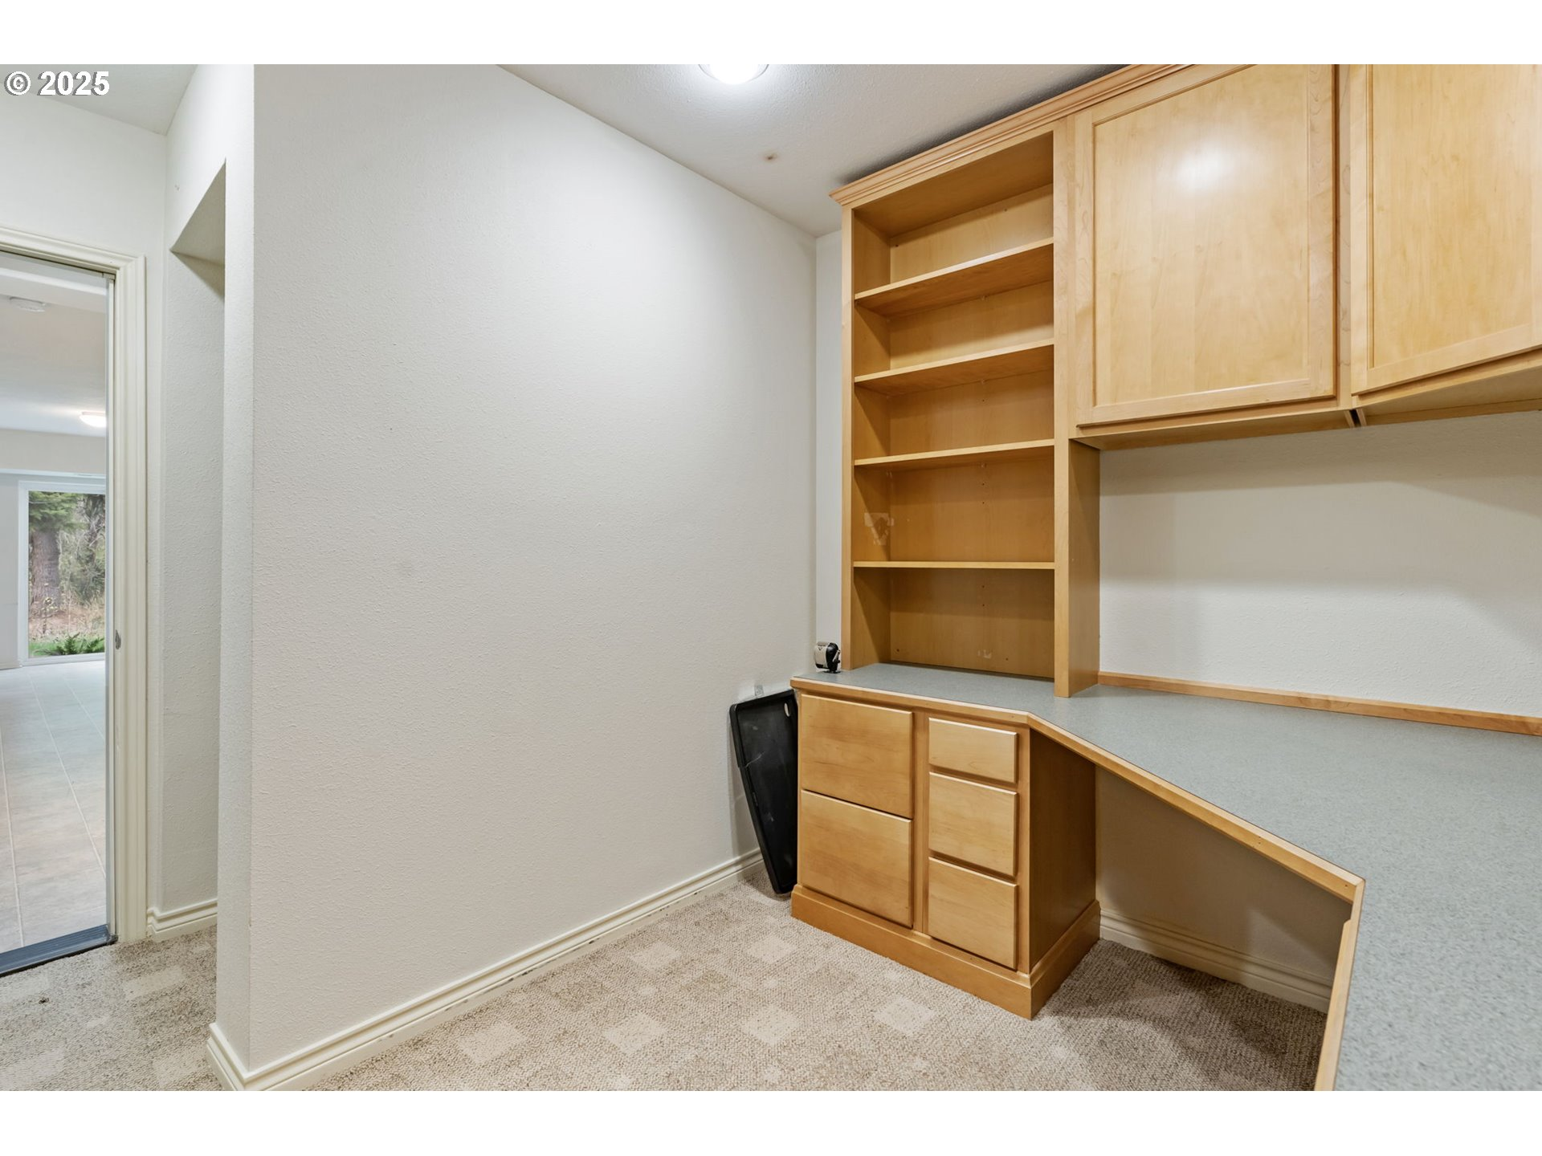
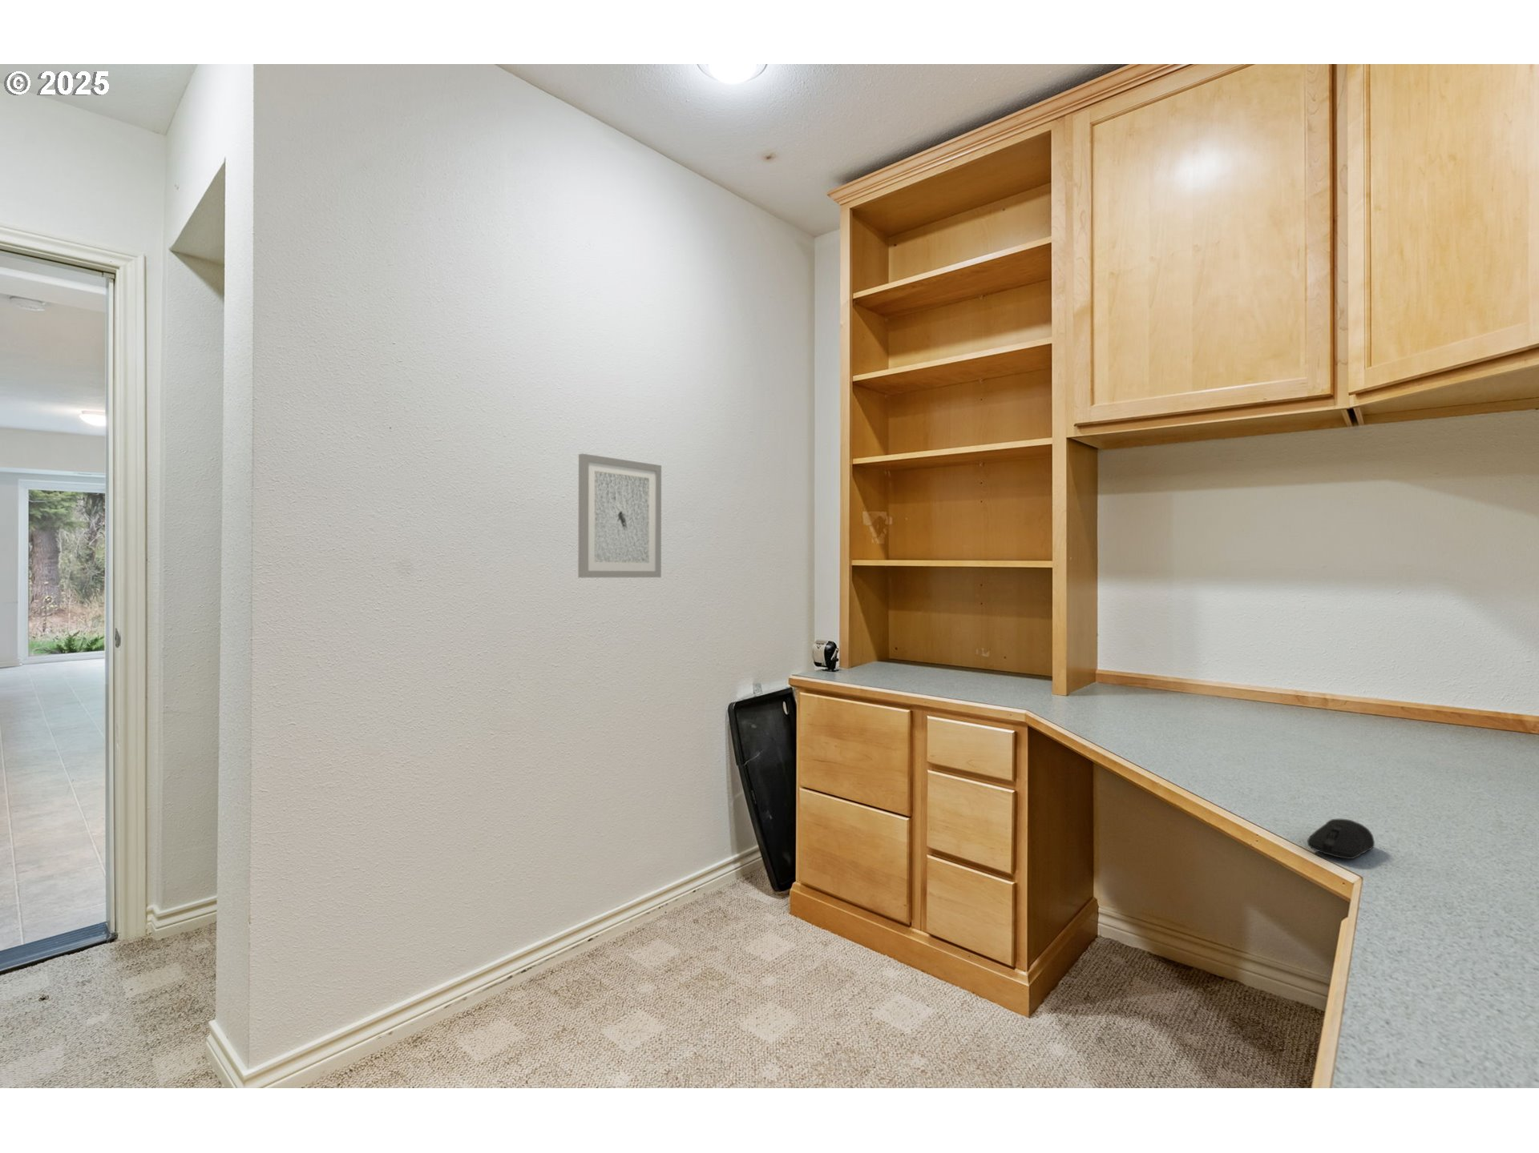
+ computer mouse [1306,818,1375,860]
+ wall art [577,453,662,579]
